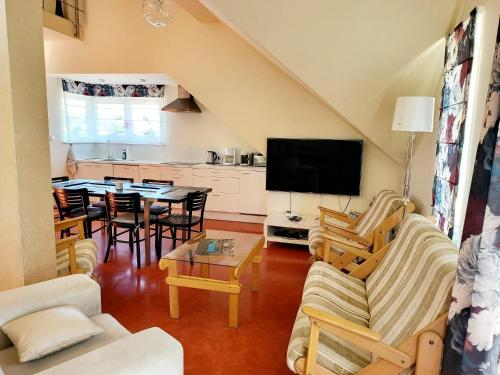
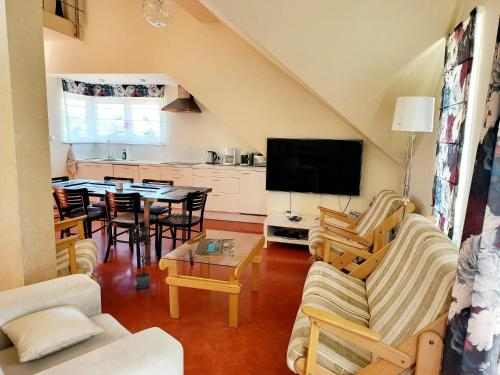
+ potted plant [125,222,154,290]
